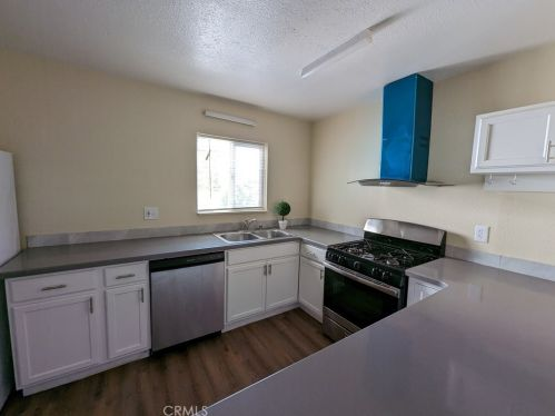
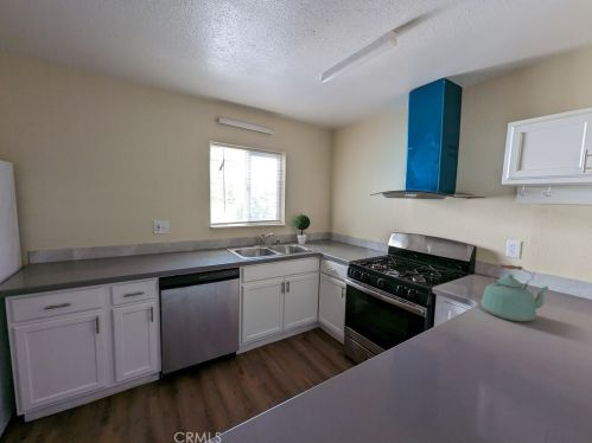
+ kettle [479,263,550,322]
